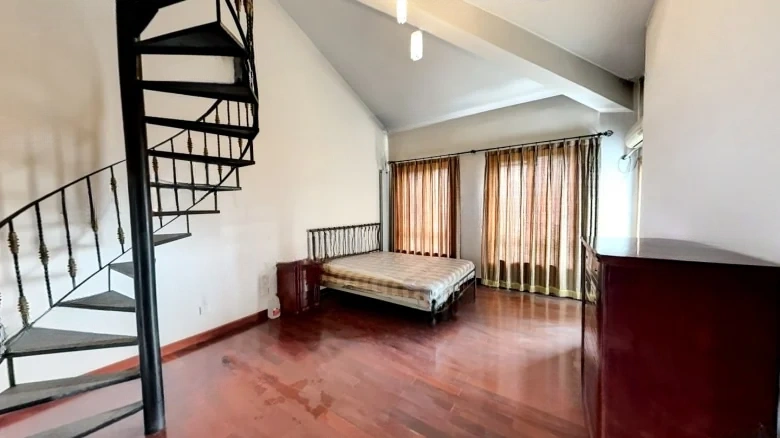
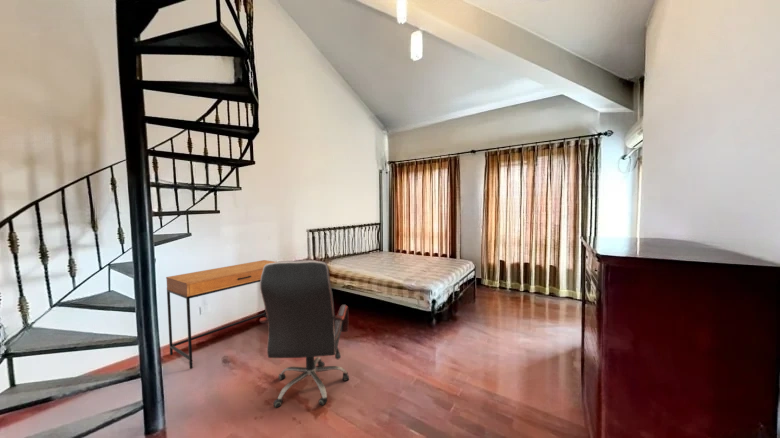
+ desk [165,259,276,370]
+ office chair [259,259,350,409]
